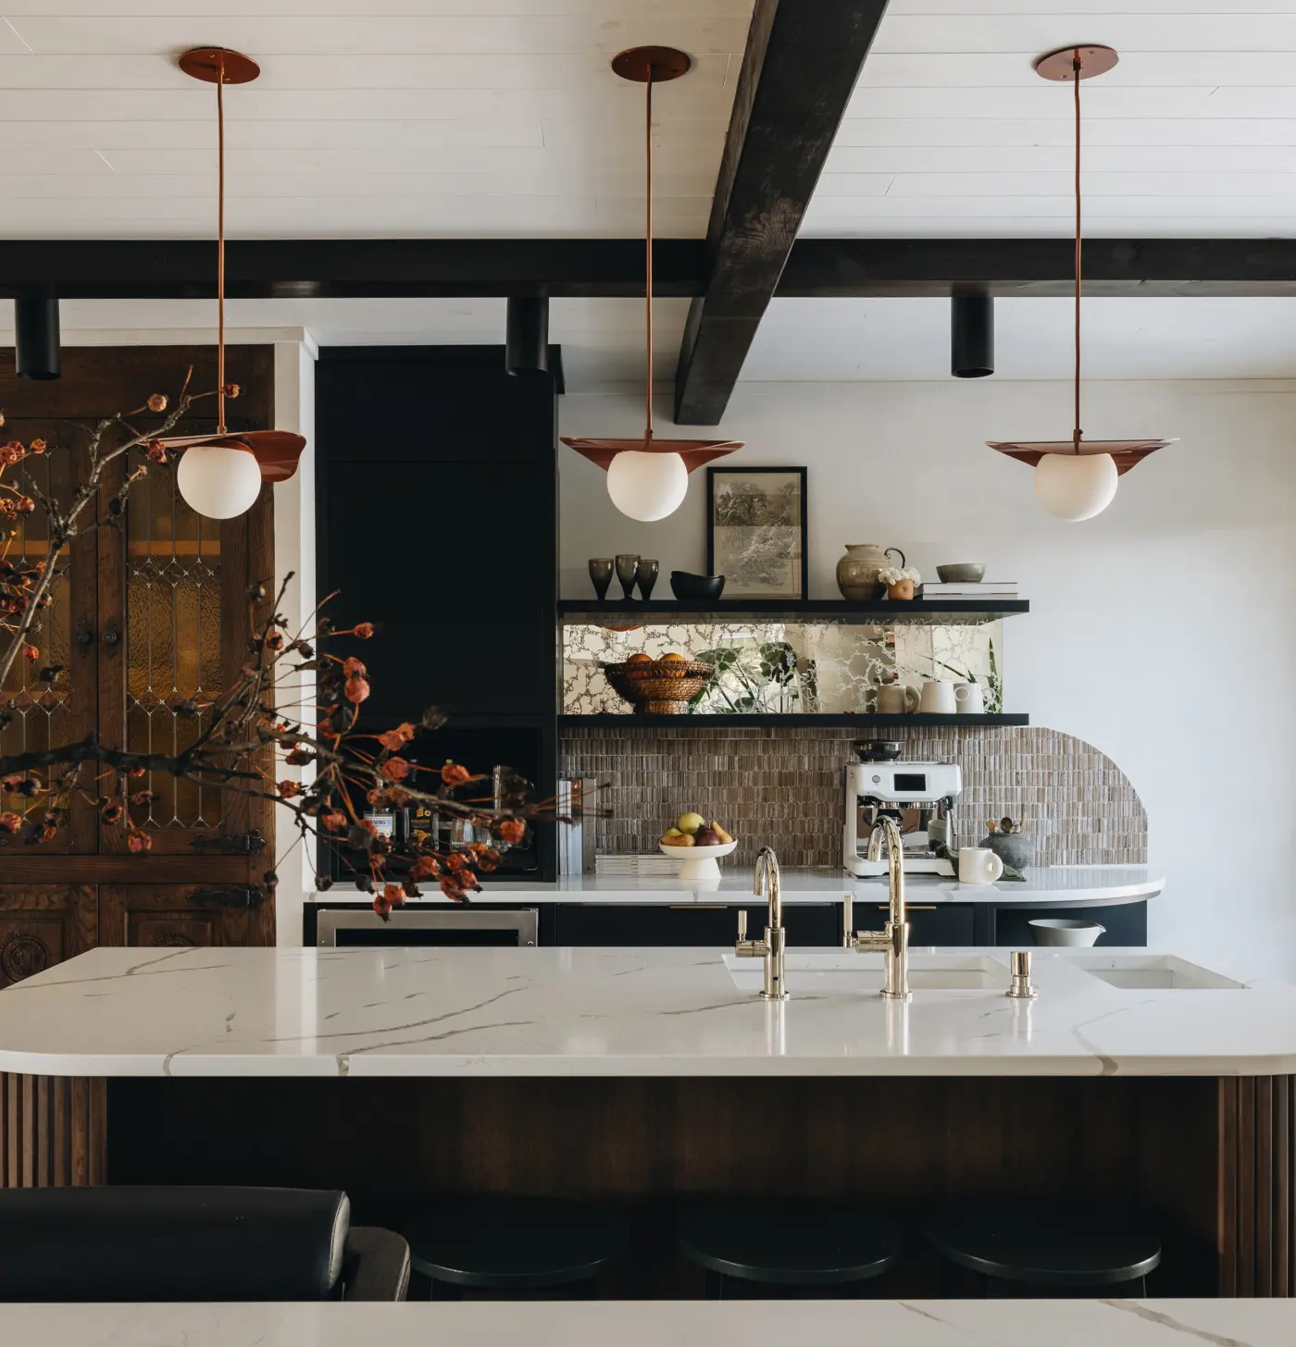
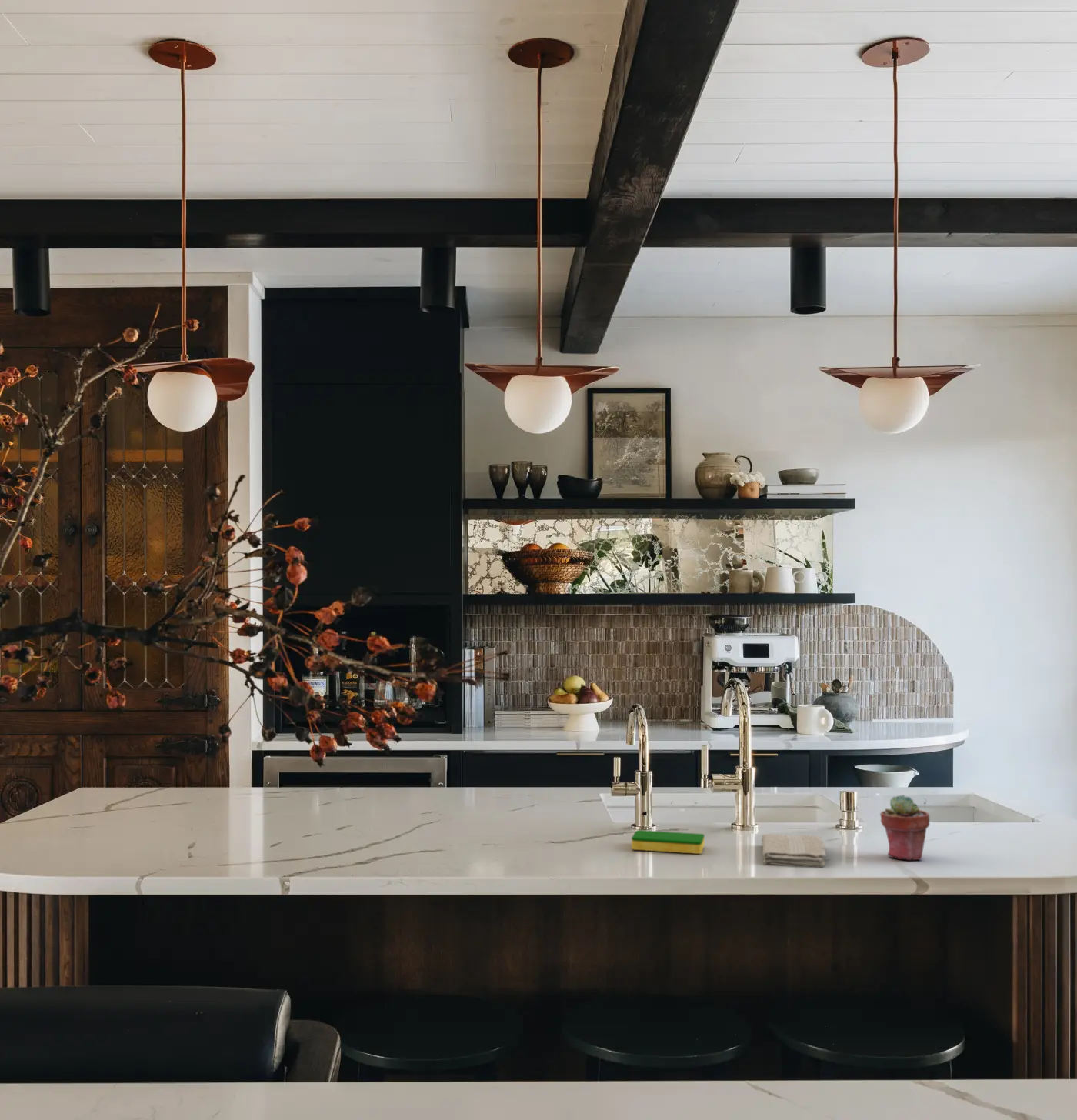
+ dish sponge [631,829,705,855]
+ potted succulent [879,794,930,861]
+ washcloth [761,833,827,868]
